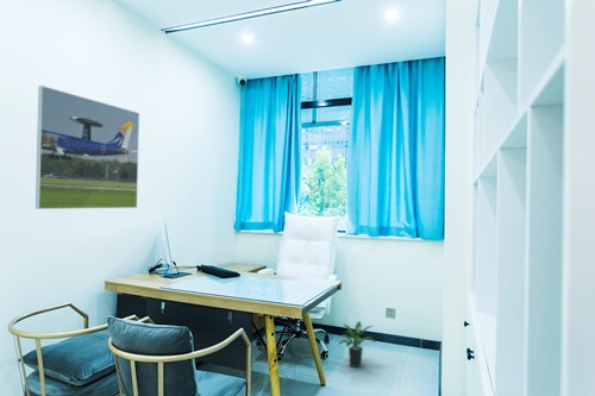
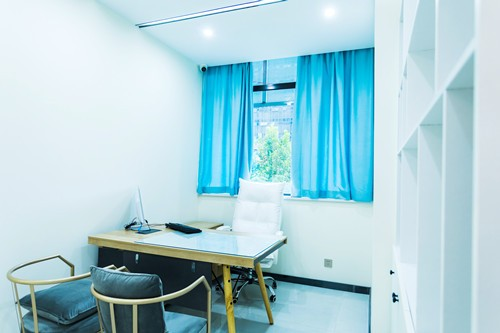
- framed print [35,84,140,210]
- potted plant [337,320,377,369]
